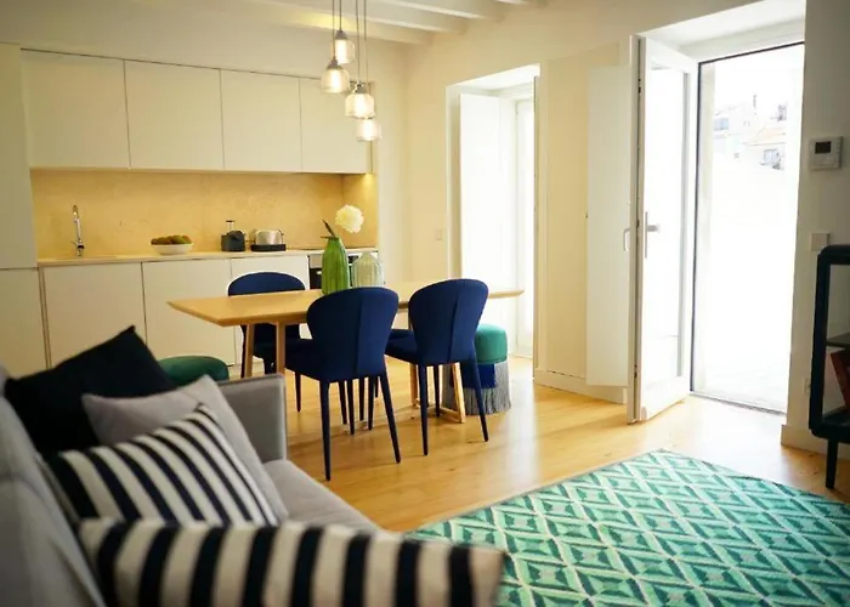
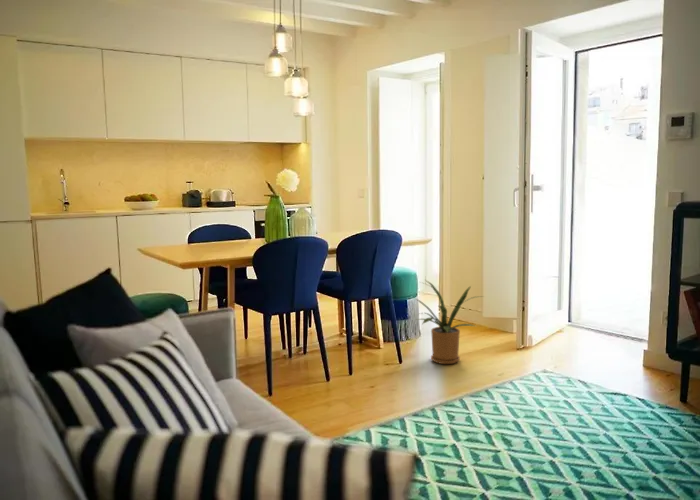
+ house plant [413,279,486,365]
